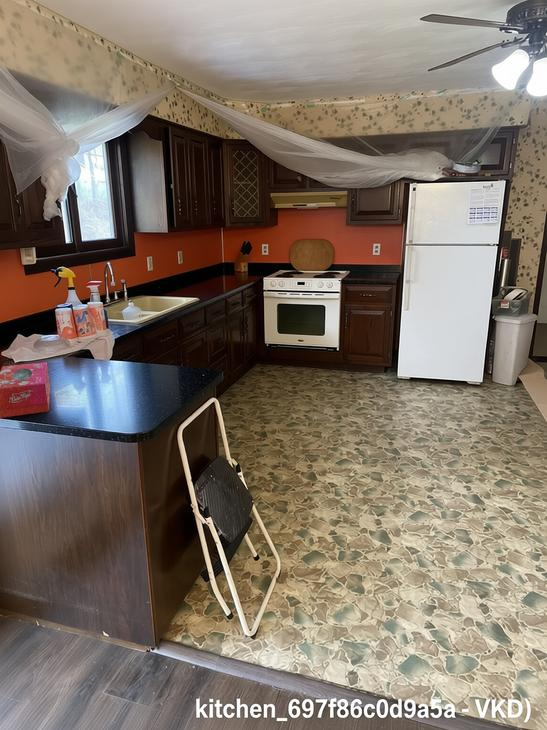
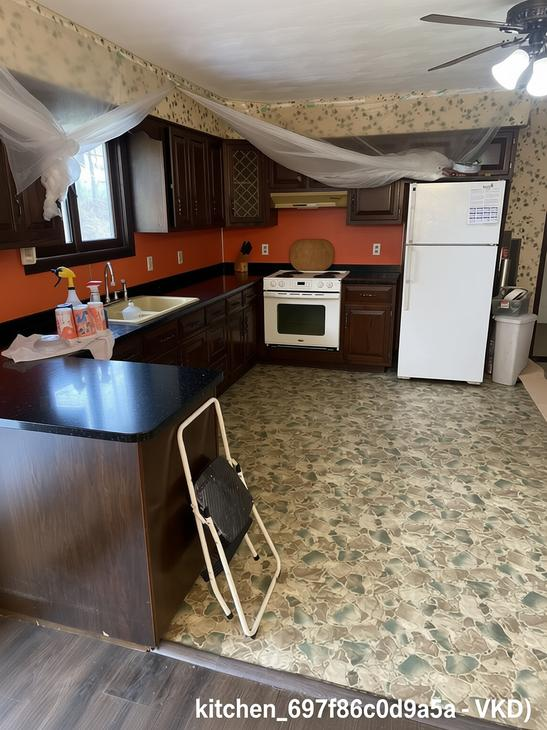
- tissue box [0,361,51,419]
